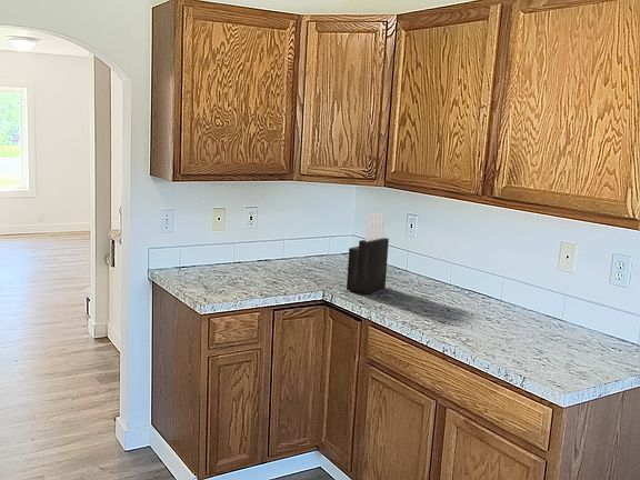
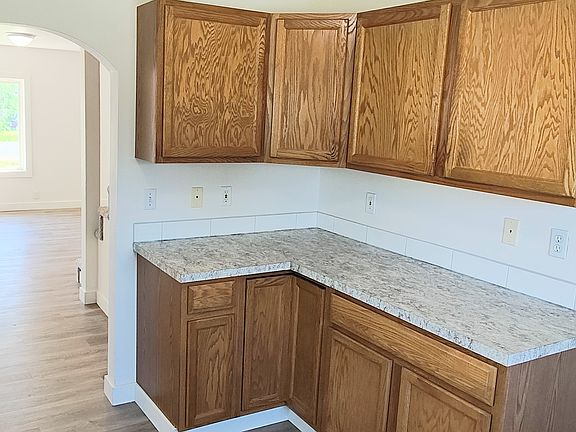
- knife block [346,212,390,296]
